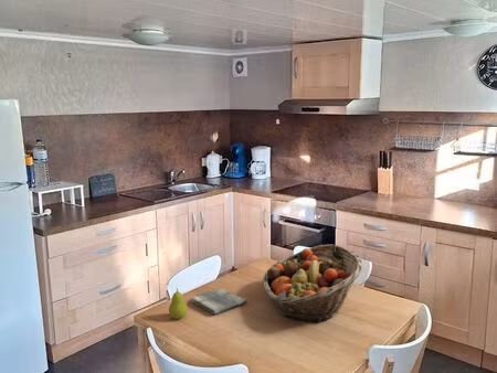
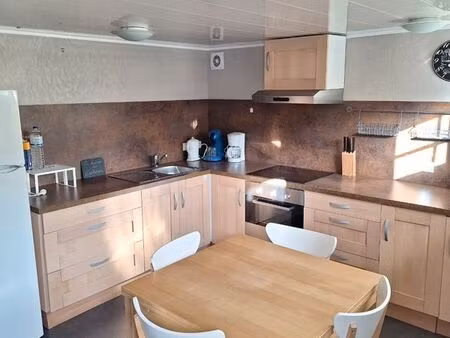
- dish towel [190,287,247,316]
- fruit [168,288,189,320]
- fruit basket [262,244,364,323]
